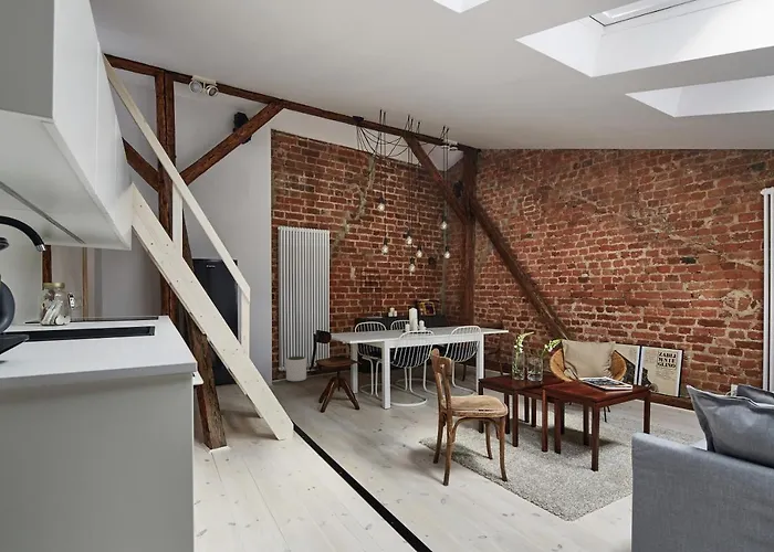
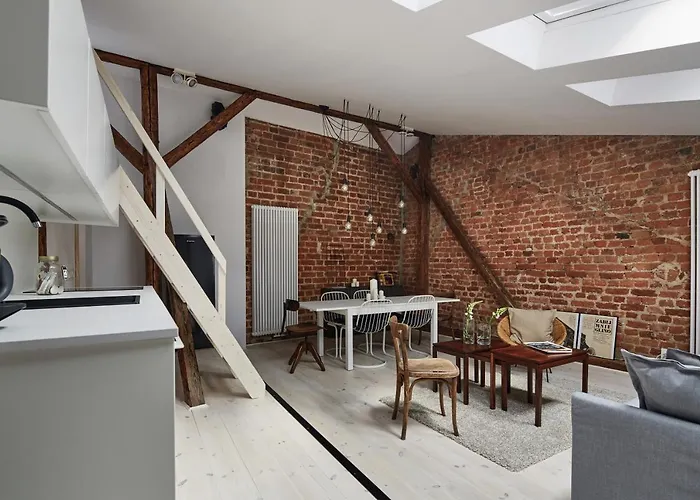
- plant pot [285,355,307,383]
